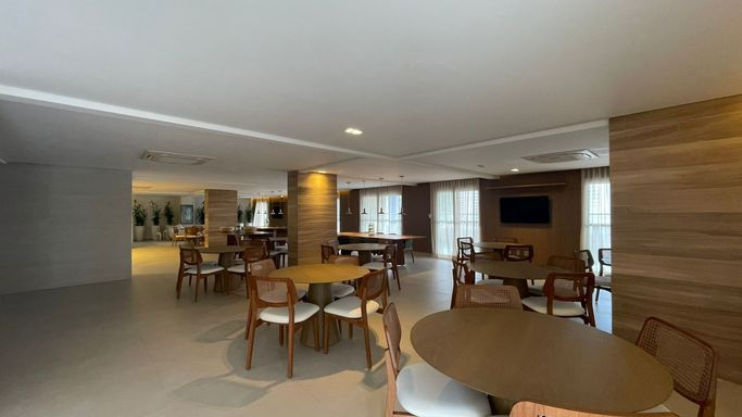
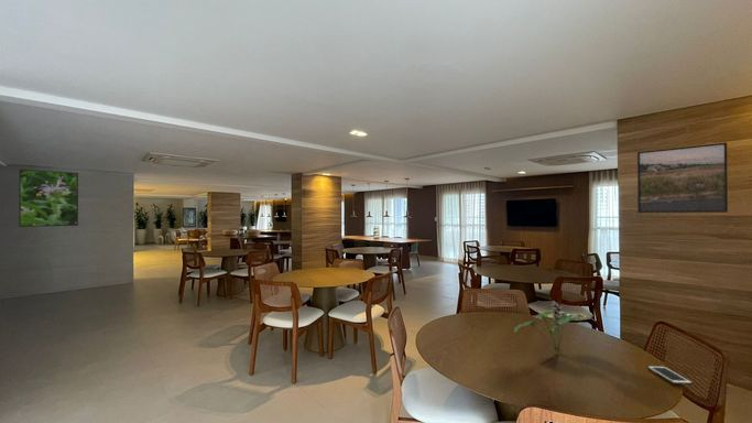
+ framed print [636,141,729,214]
+ plant [513,300,589,355]
+ cell phone [646,365,694,386]
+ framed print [18,169,79,228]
